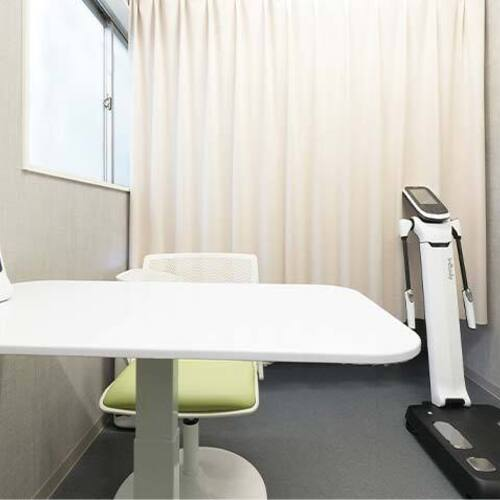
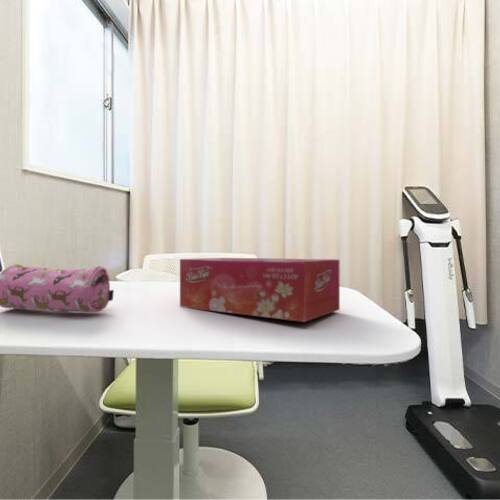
+ pencil case [0,263,115,314]
+ tissue box [179,257,341,323]
